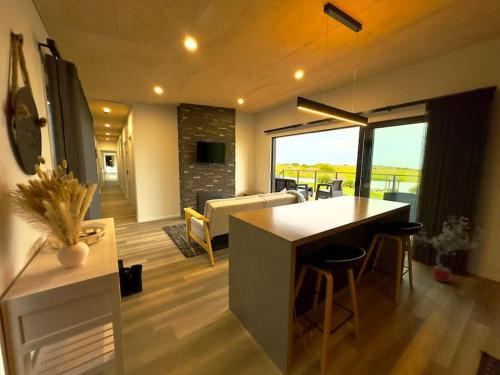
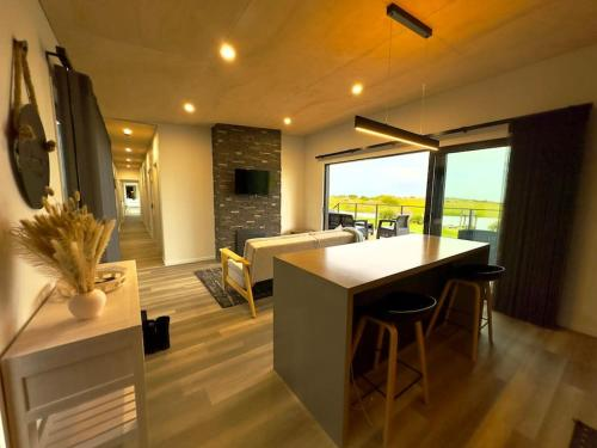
- potted tree [411,215,490,283]
